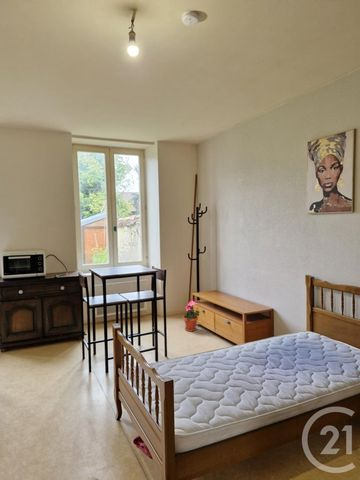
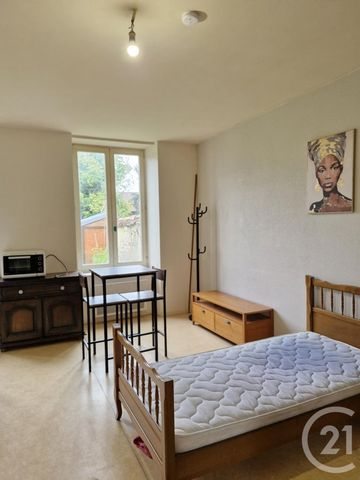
- potted plant [182,300,201,332]
